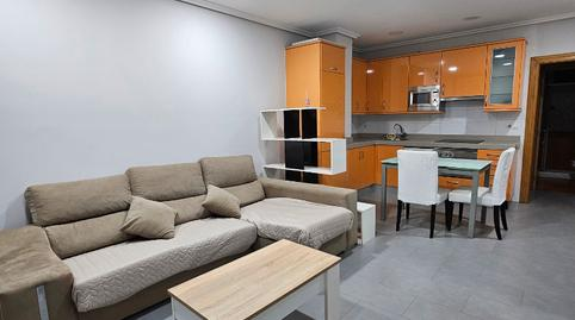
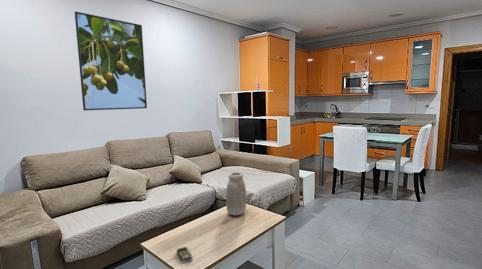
+ vase [225,171,247,216]
+ remote control [176,246,194,264]
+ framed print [74,10,148,111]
